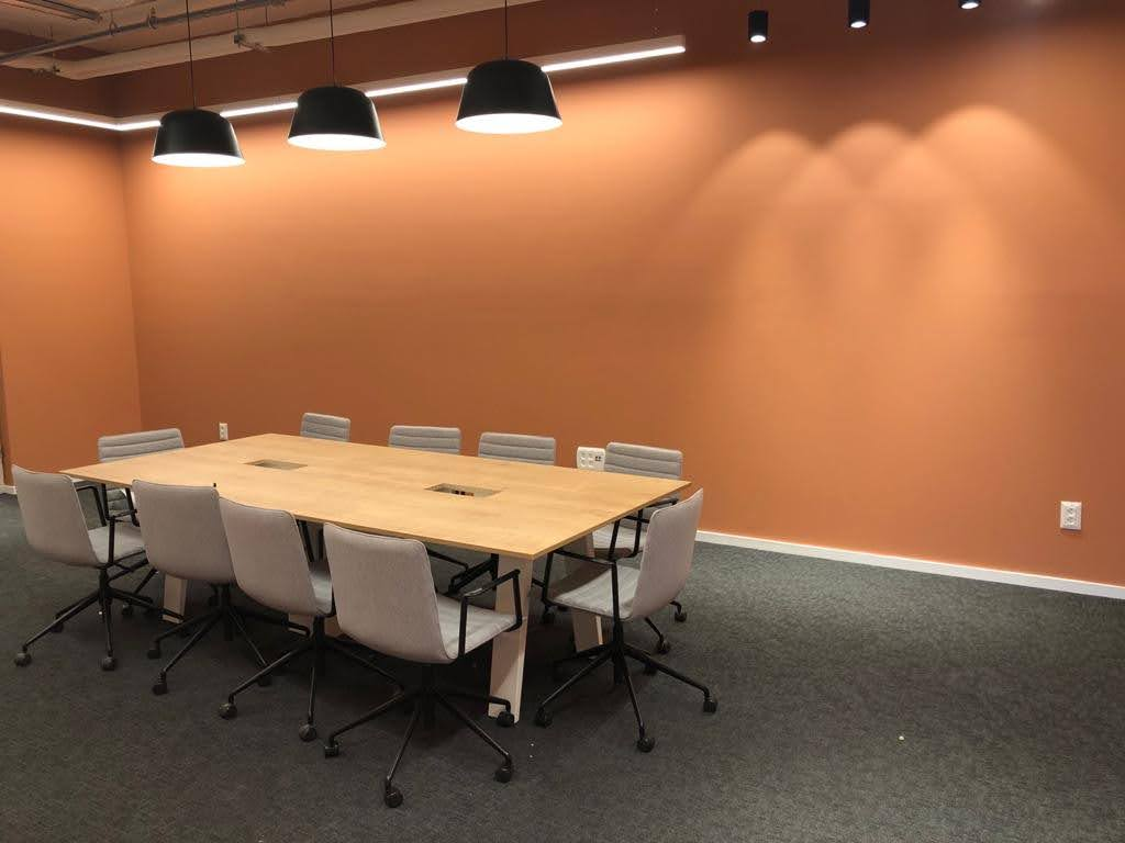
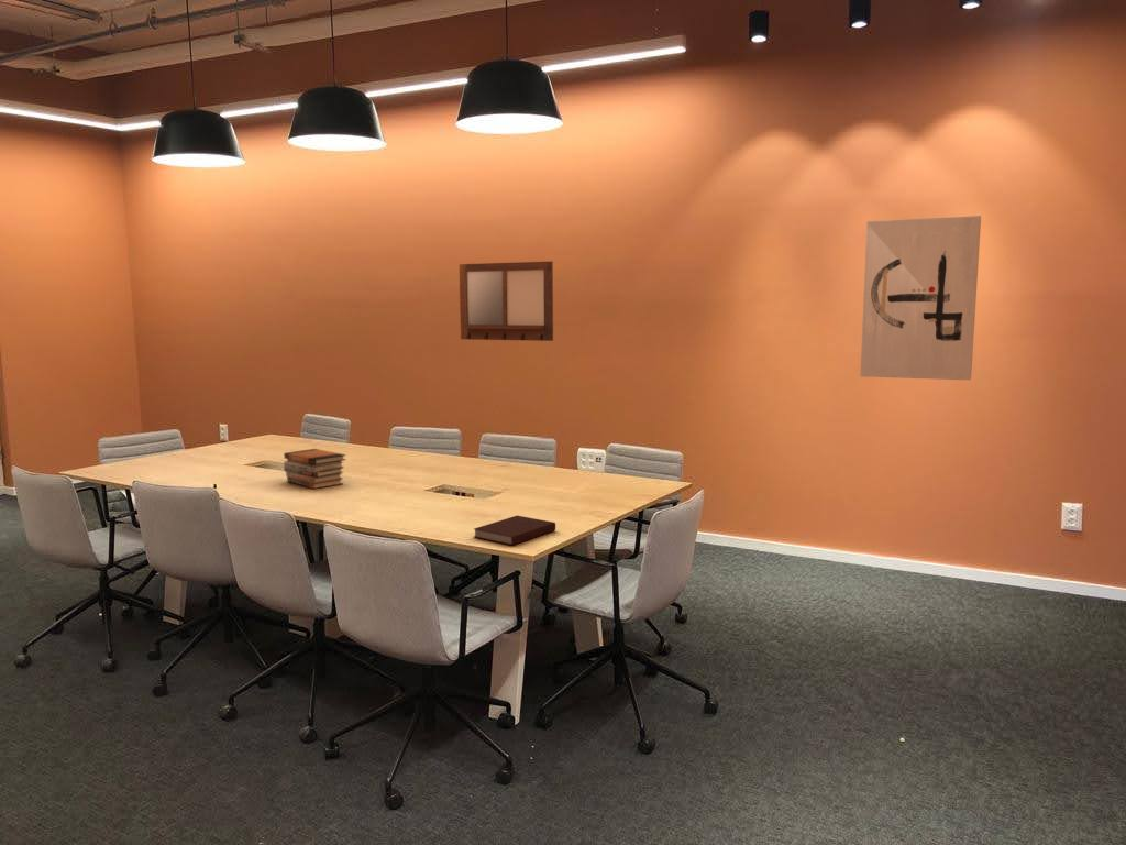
+ book stack [283,448,347,490]
+ writing board [459,261,554,342]
+ notebook [473,514,556,547]
+ wall art [859,215,982,381]
